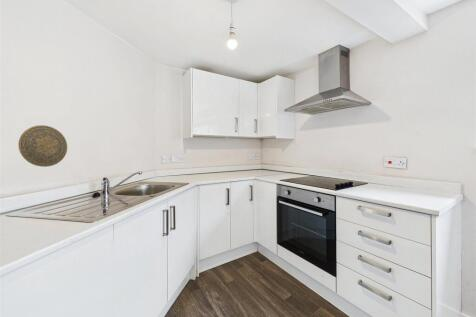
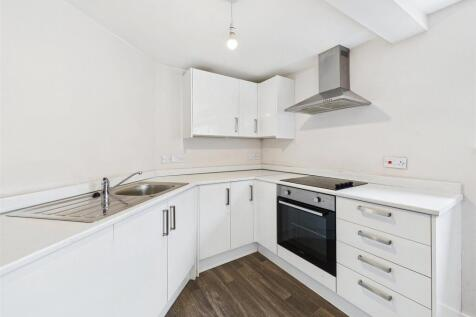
- decorative plate [17,124,68,168]
